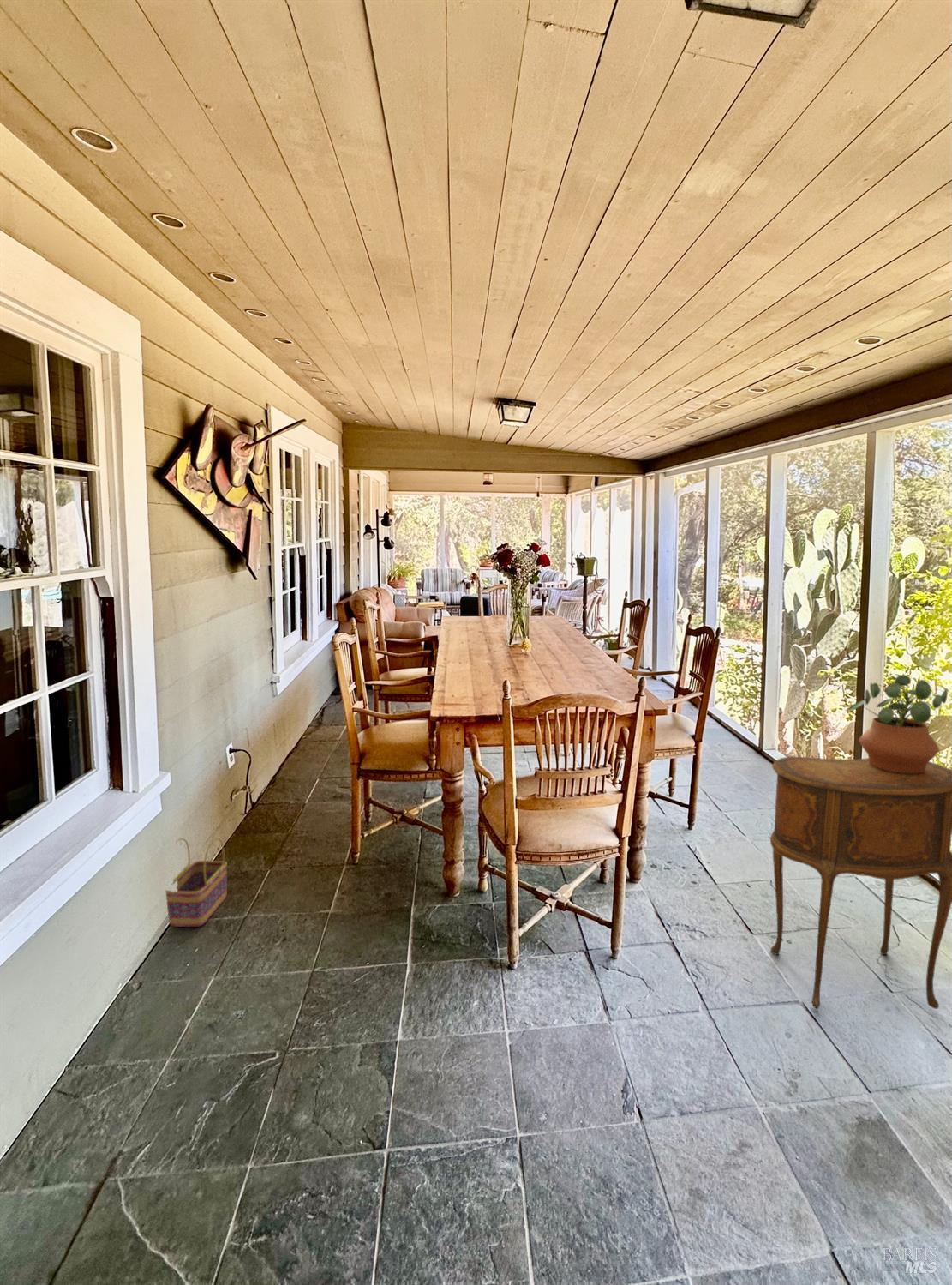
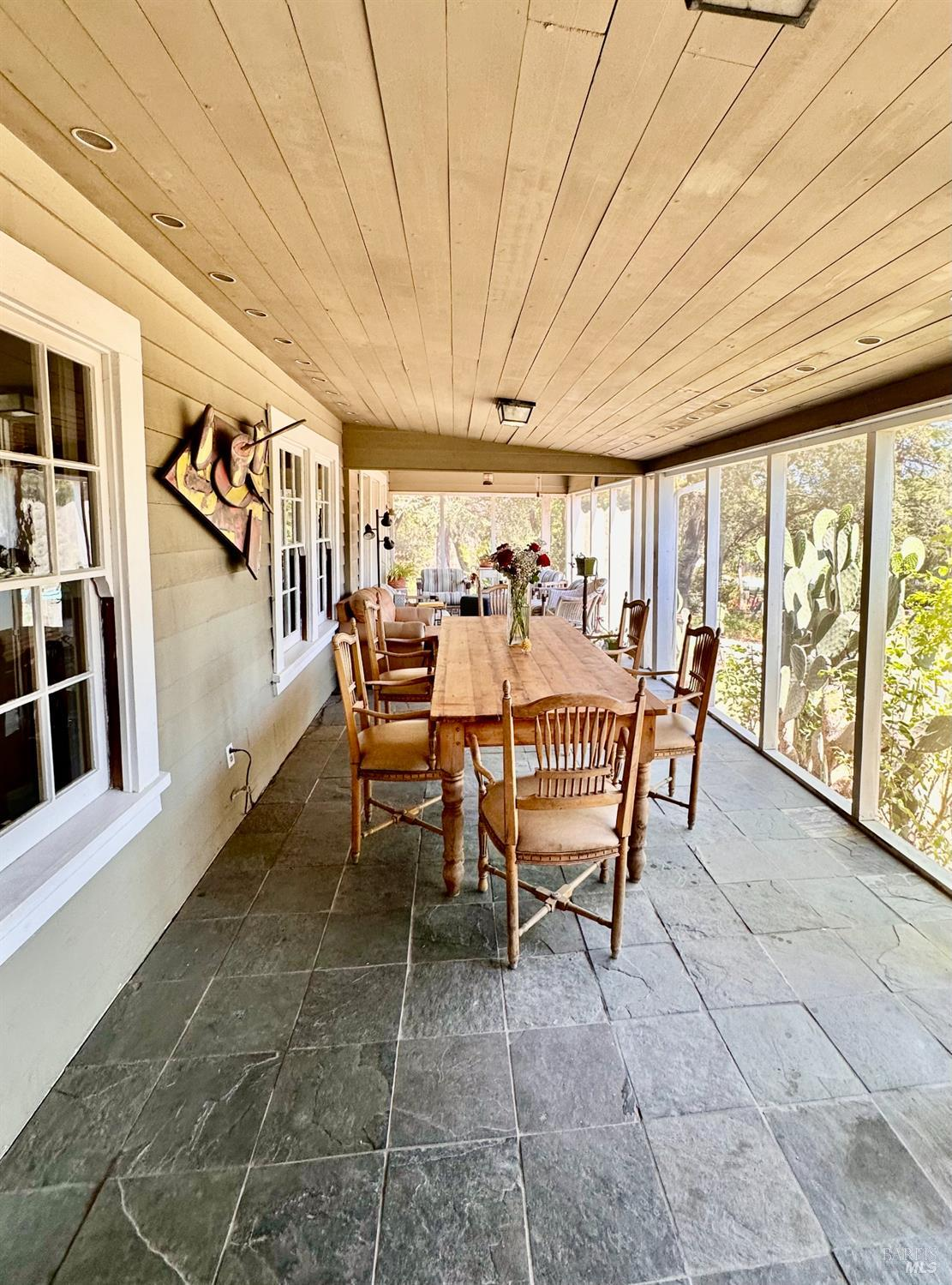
- side table [769,756,952,1009]
- potted plant [847,674,949,774]
- basket [165,838,228,928]
